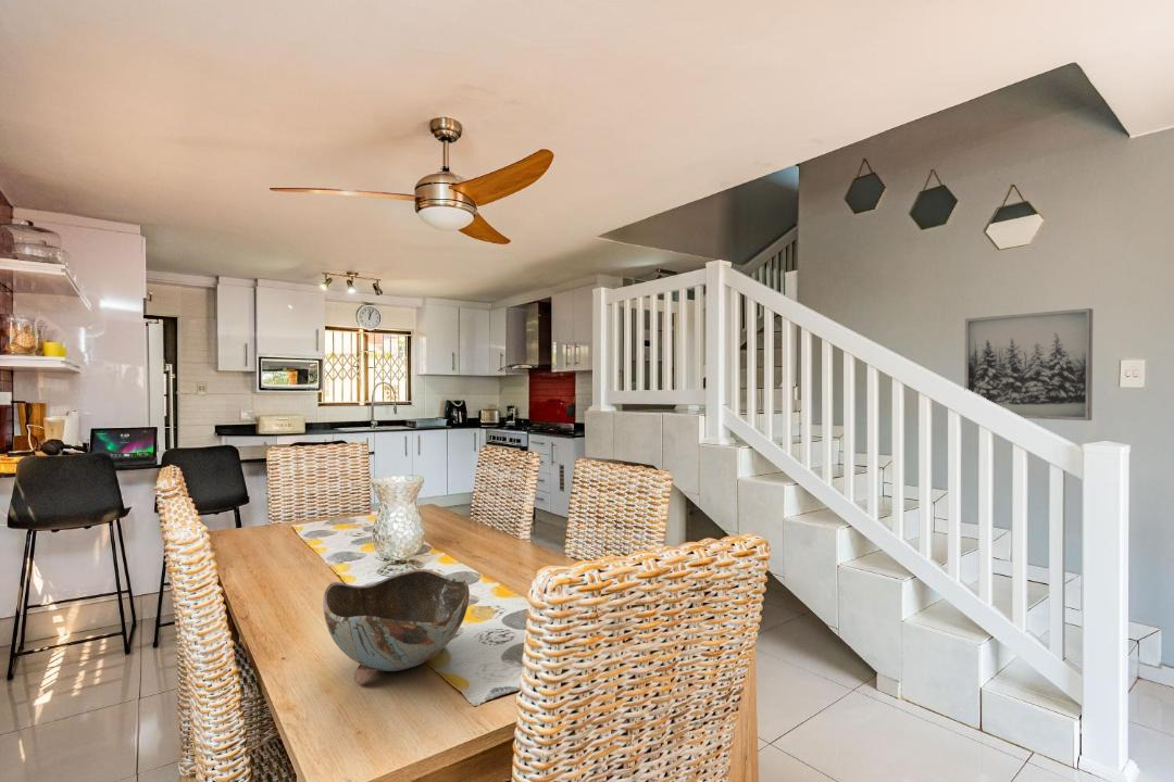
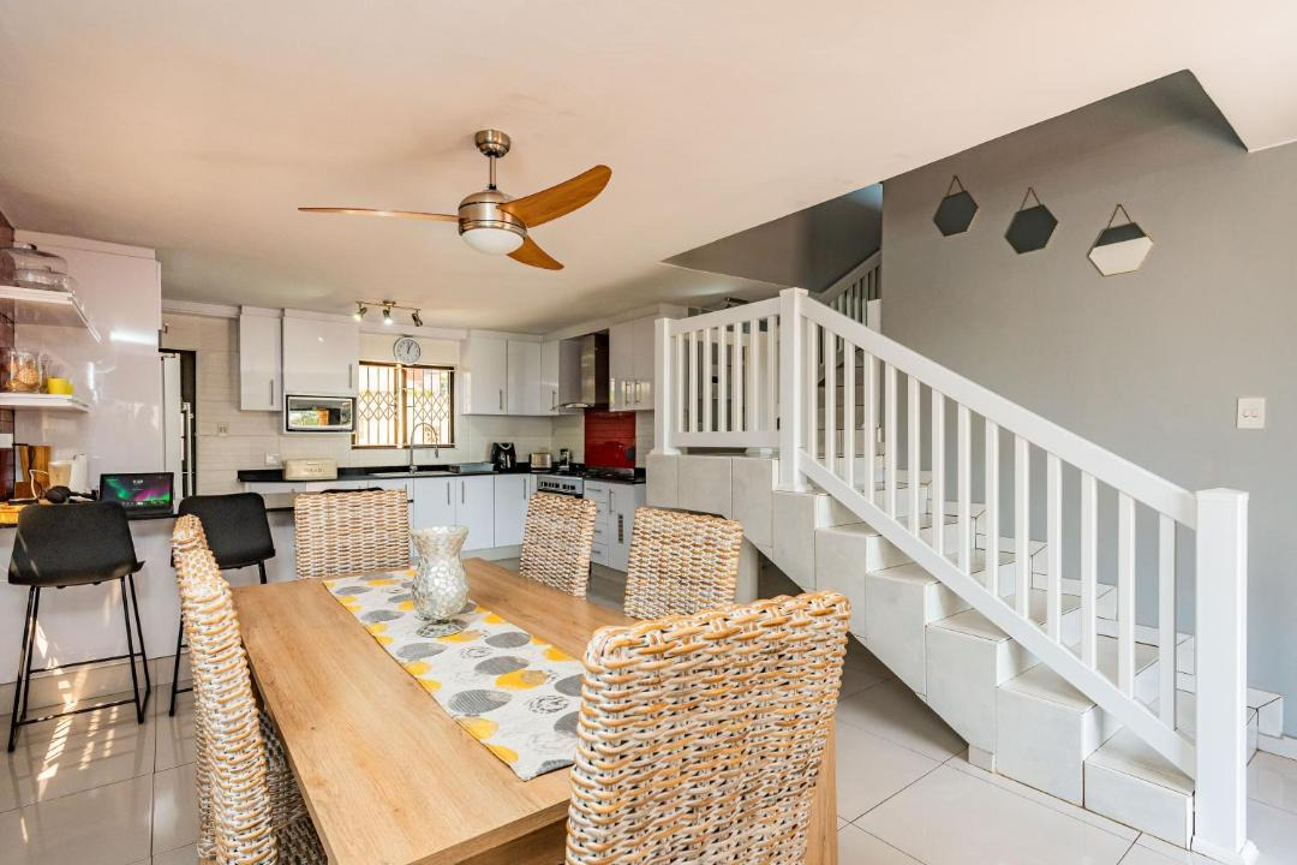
- wall art [964,307,1094,421]
- bowl [322,568,471,685]
